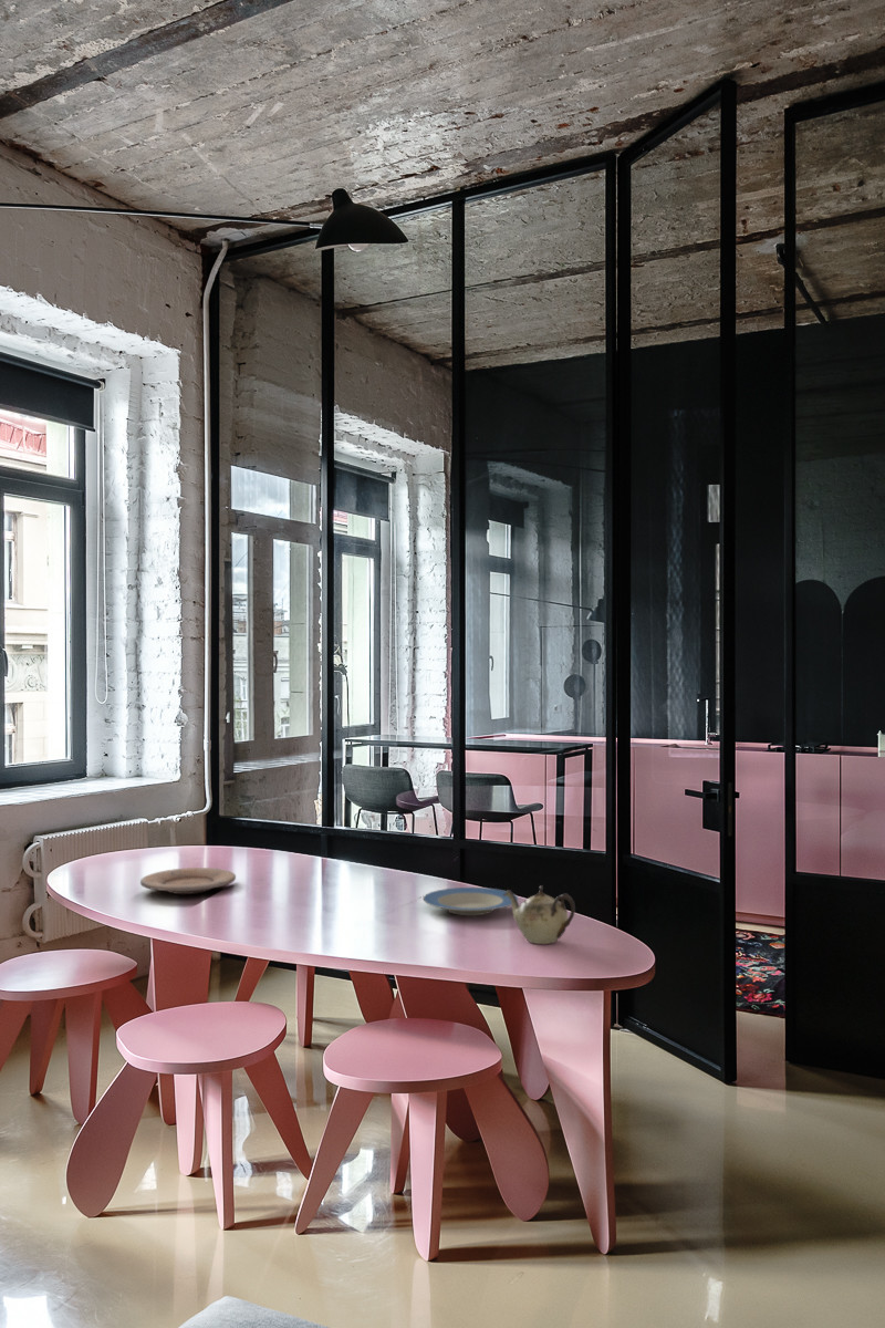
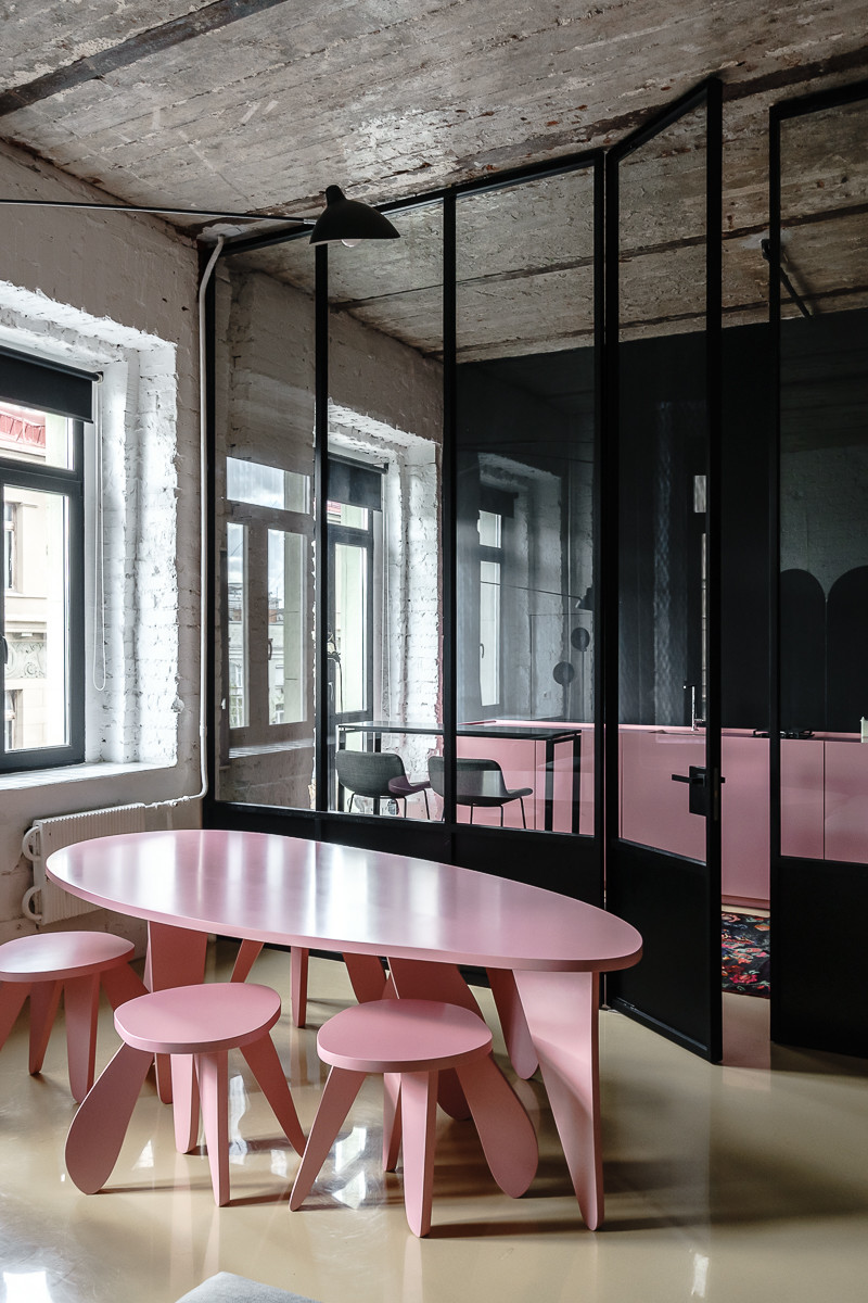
- plate [421,886,520,916]
- plate [139,867,237,895]
- teapot [503,884,576,945]
